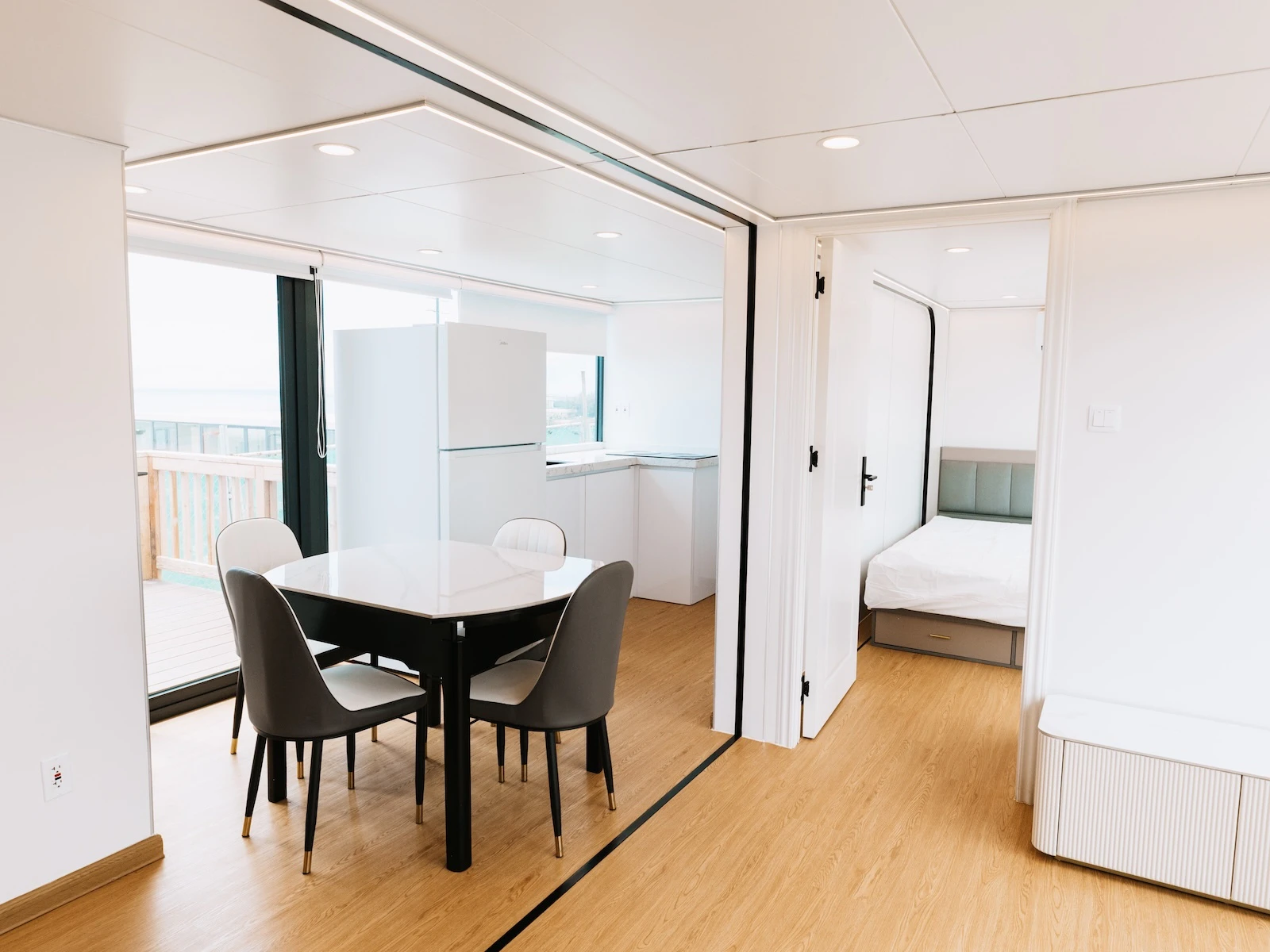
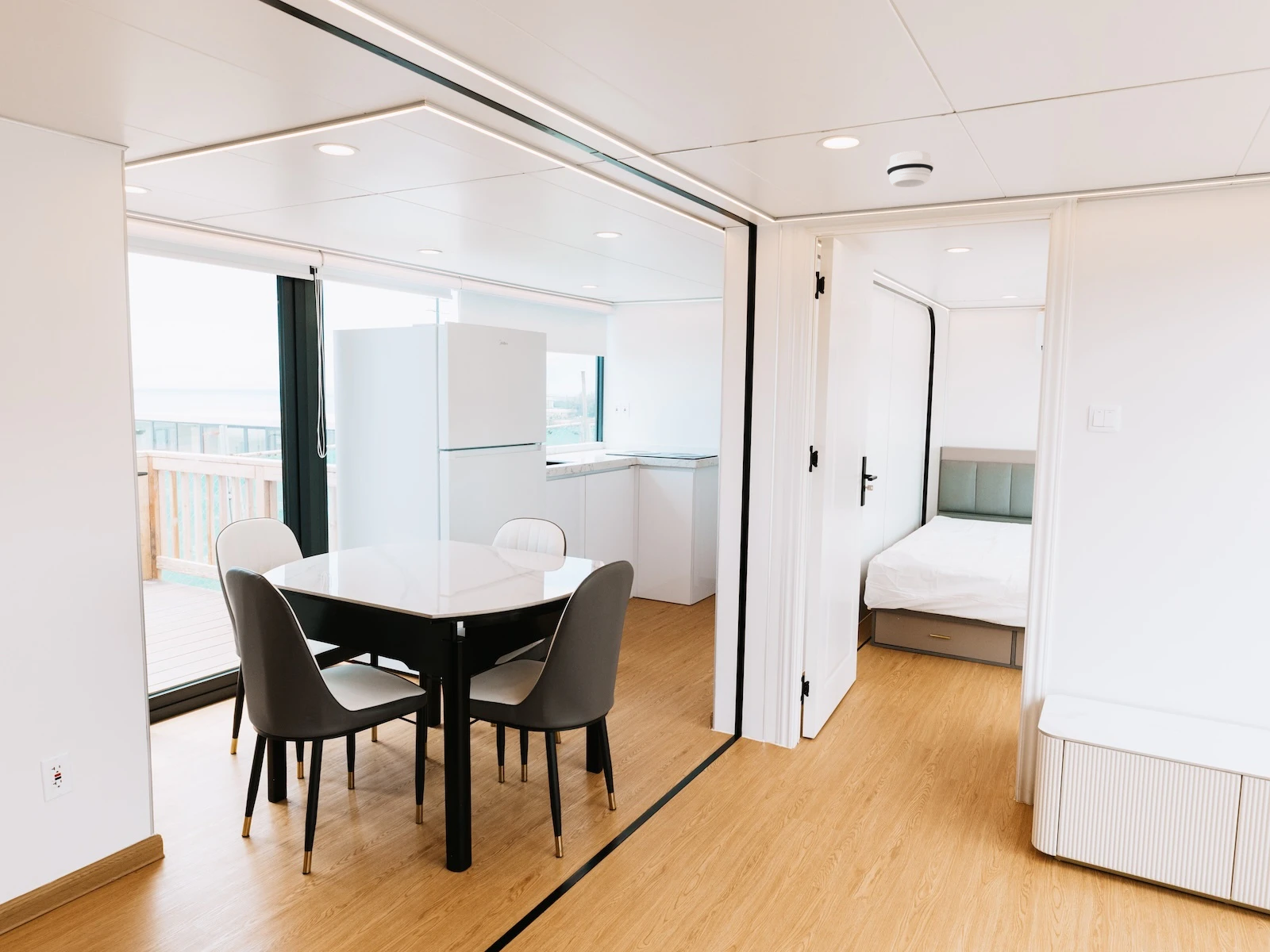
+ smoke detector [886,150,934,188]
